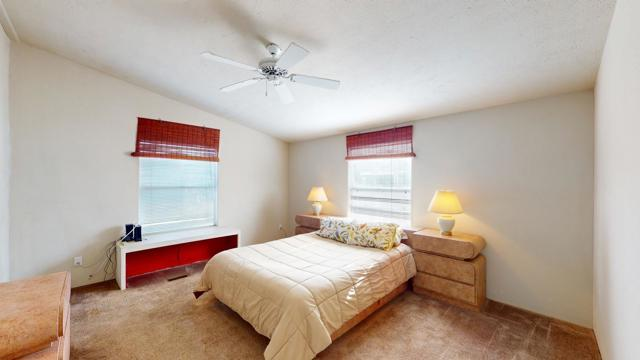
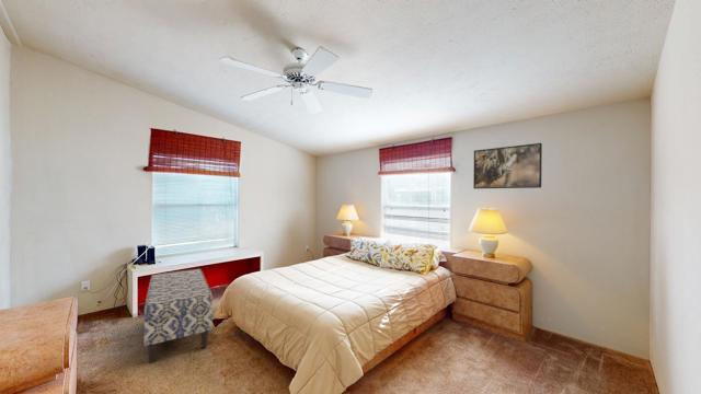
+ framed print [472,142,543,189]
+ bench [142,268,214,363]
